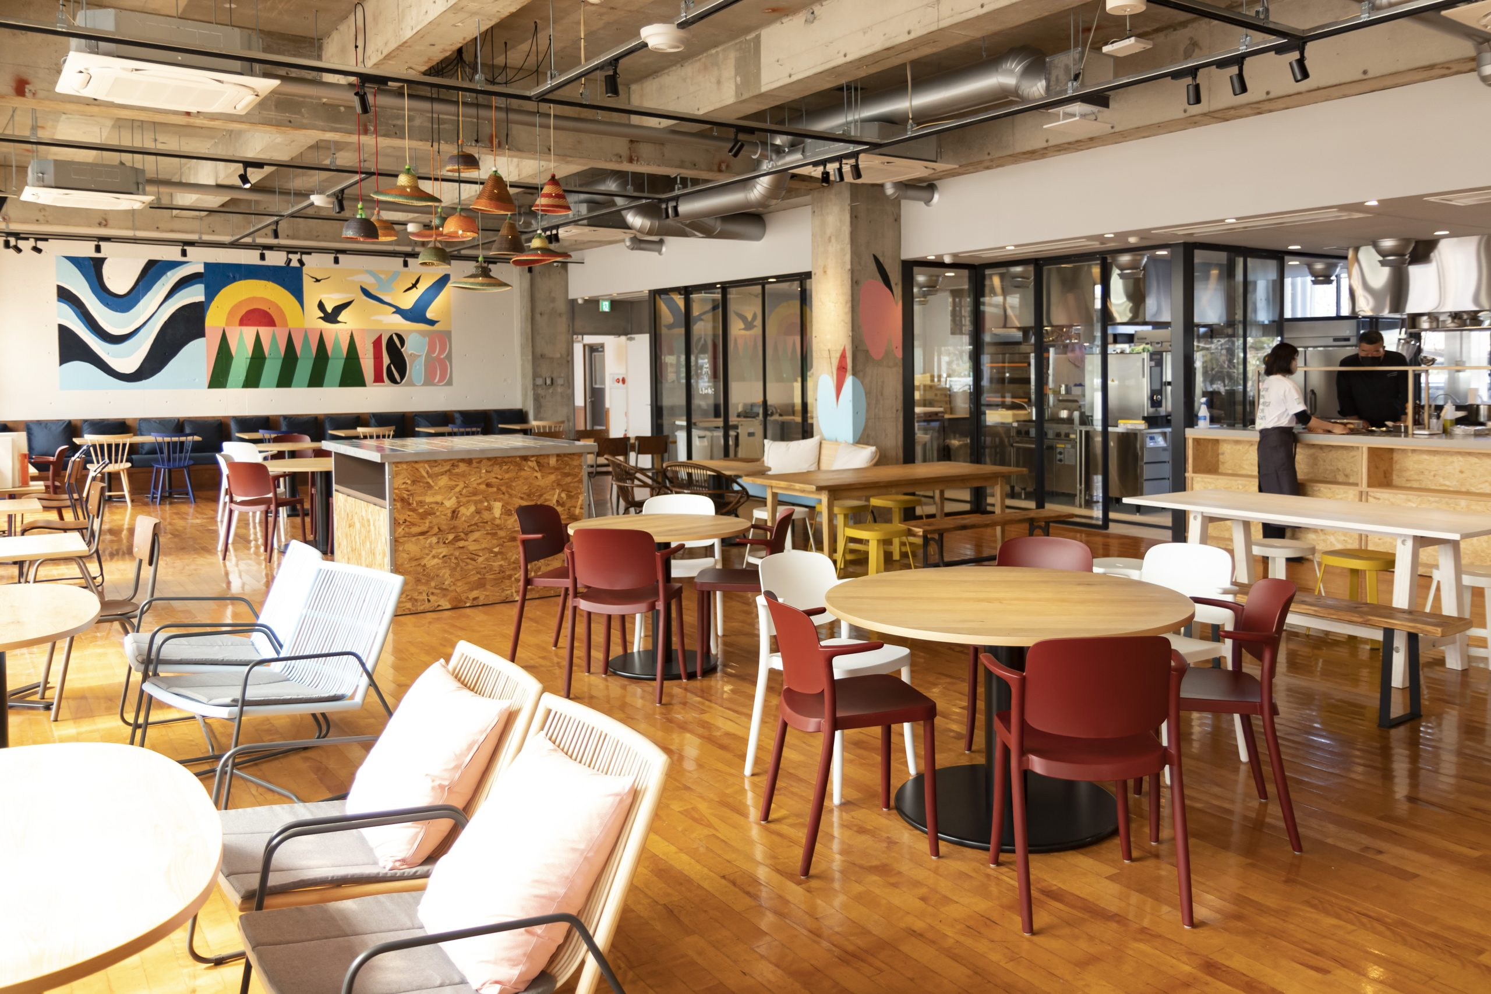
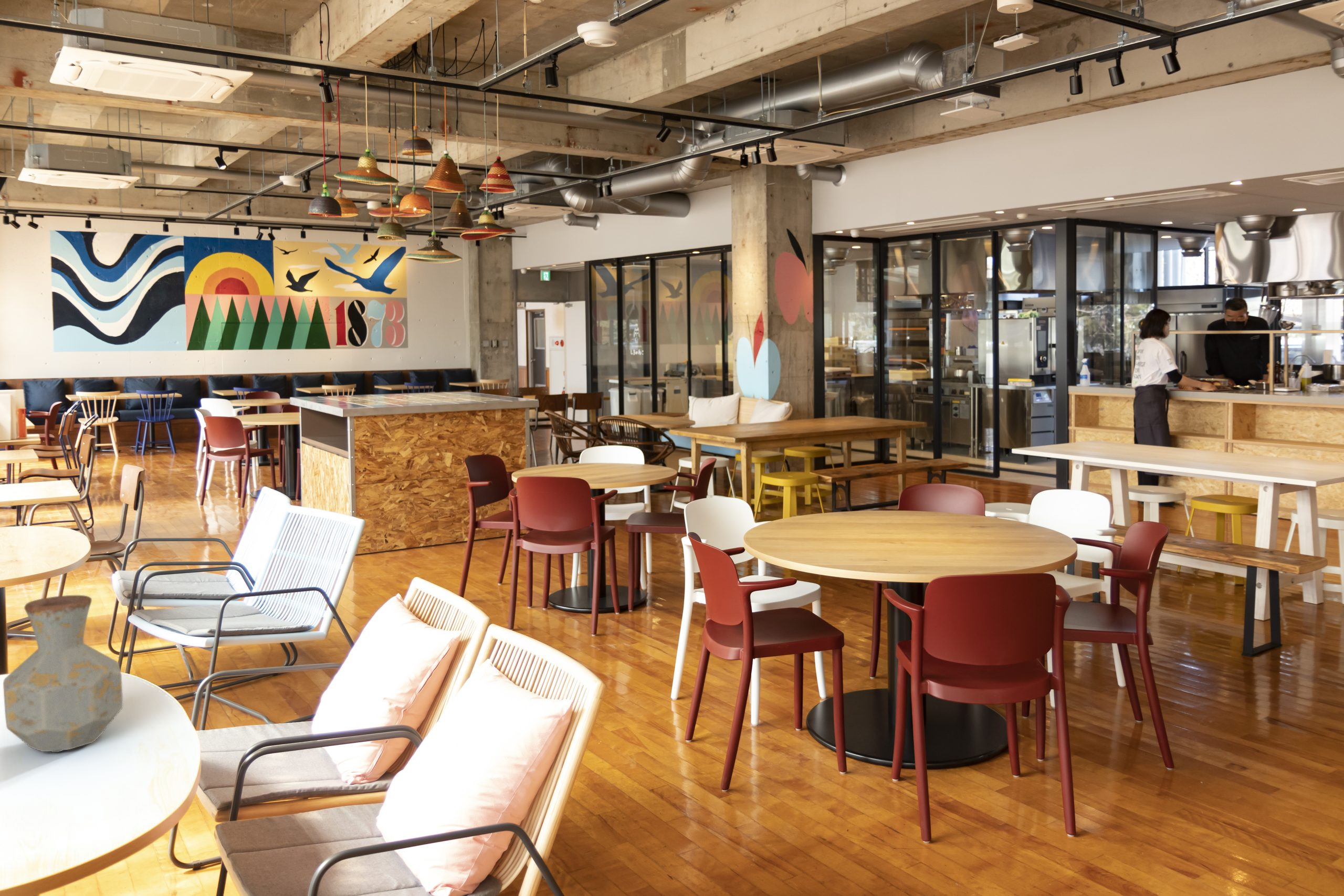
+ vase [3,595,123,753]
